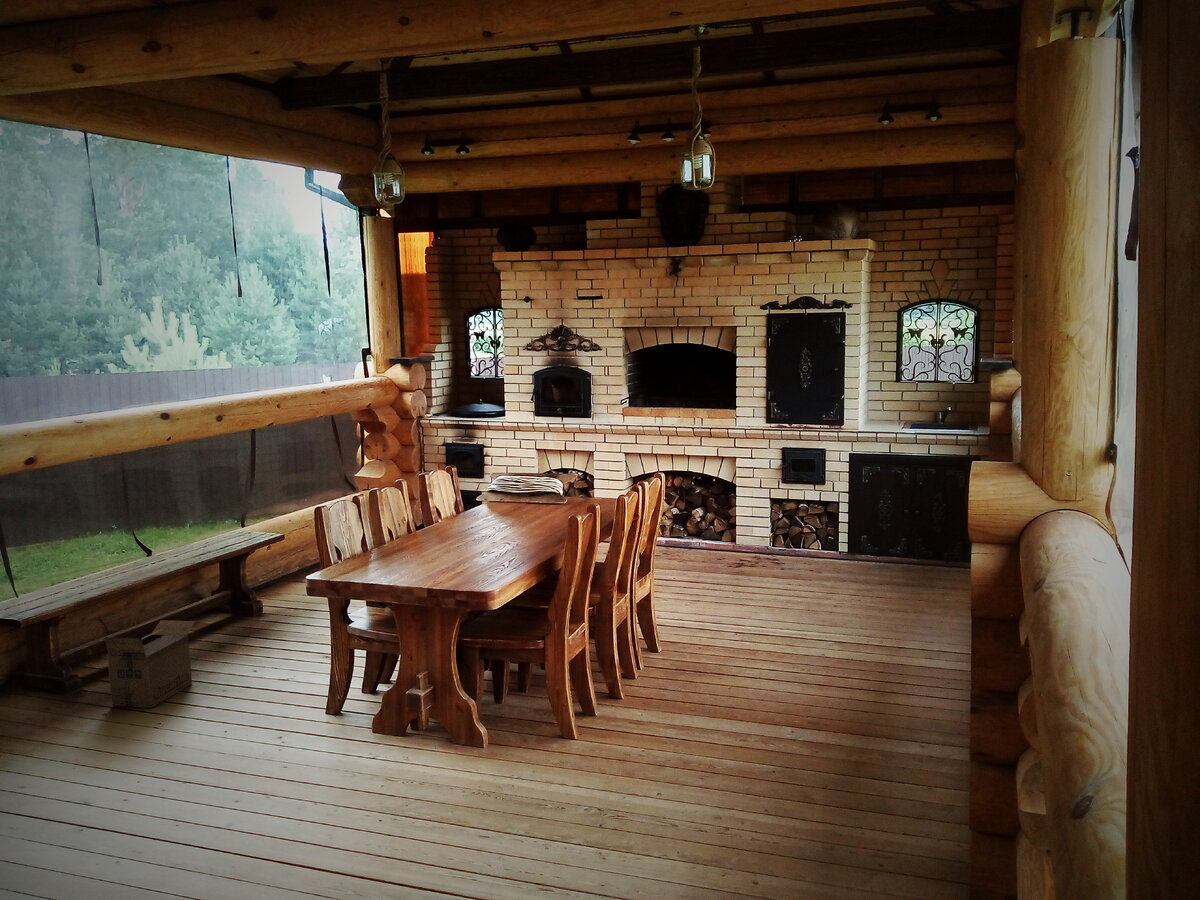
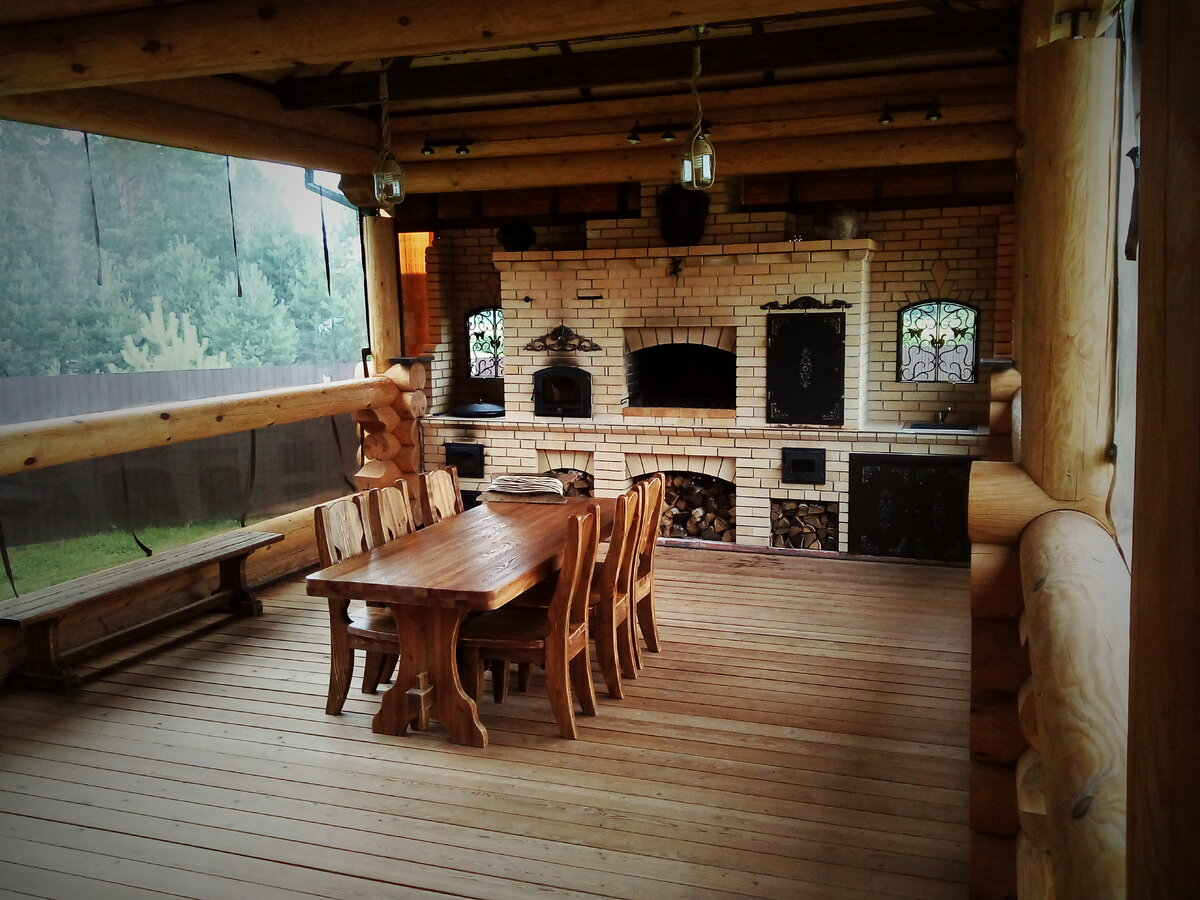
- cardboard box [104,619,196,709]
